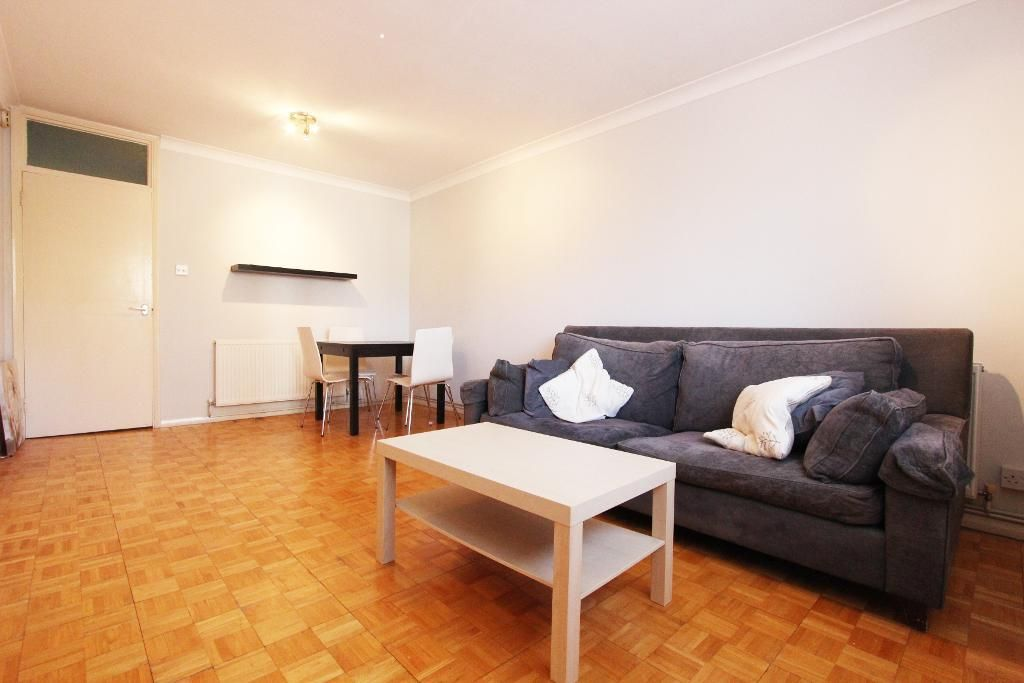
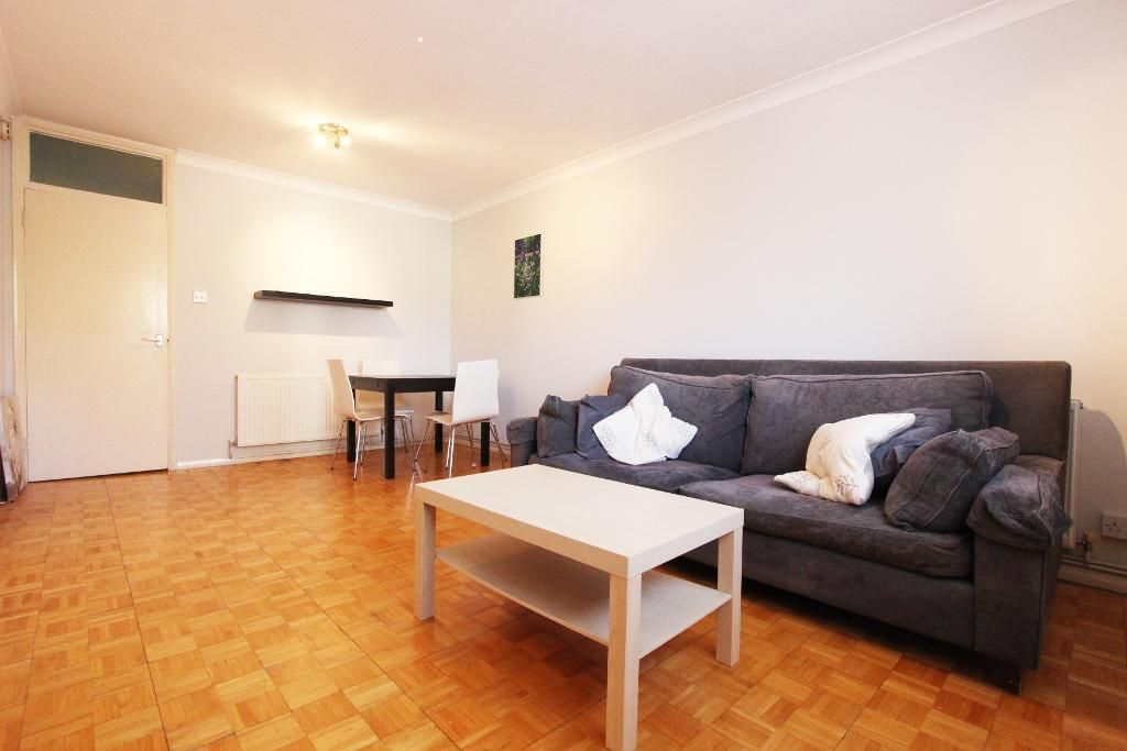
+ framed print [513,232,545,300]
